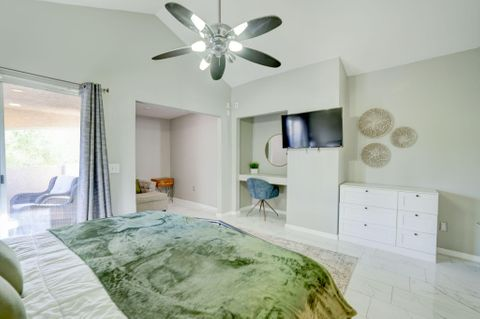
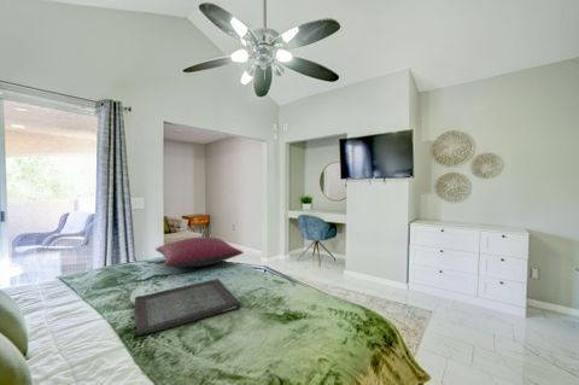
+ serving tray [134,278,242,337]
+ pillow [154,237,245,268]
